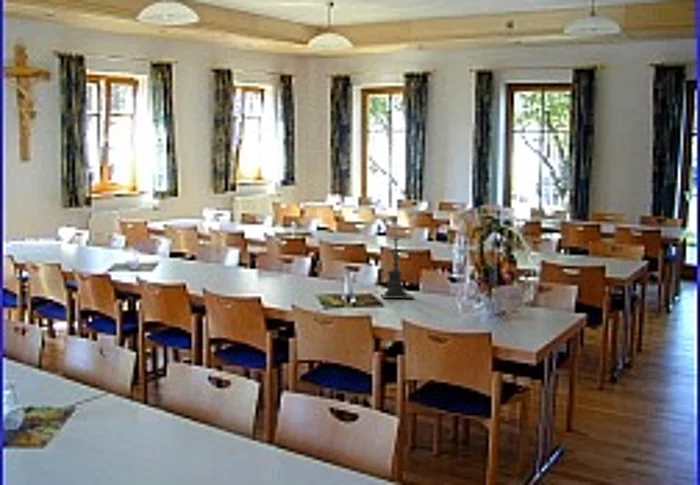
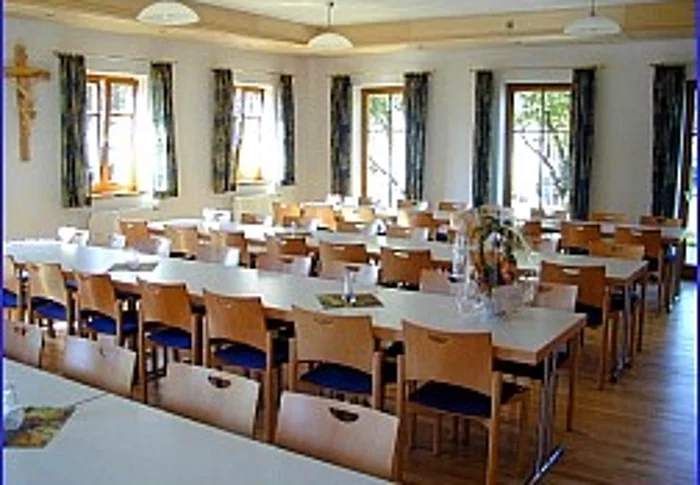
- candle holder [380,229,415,299]
